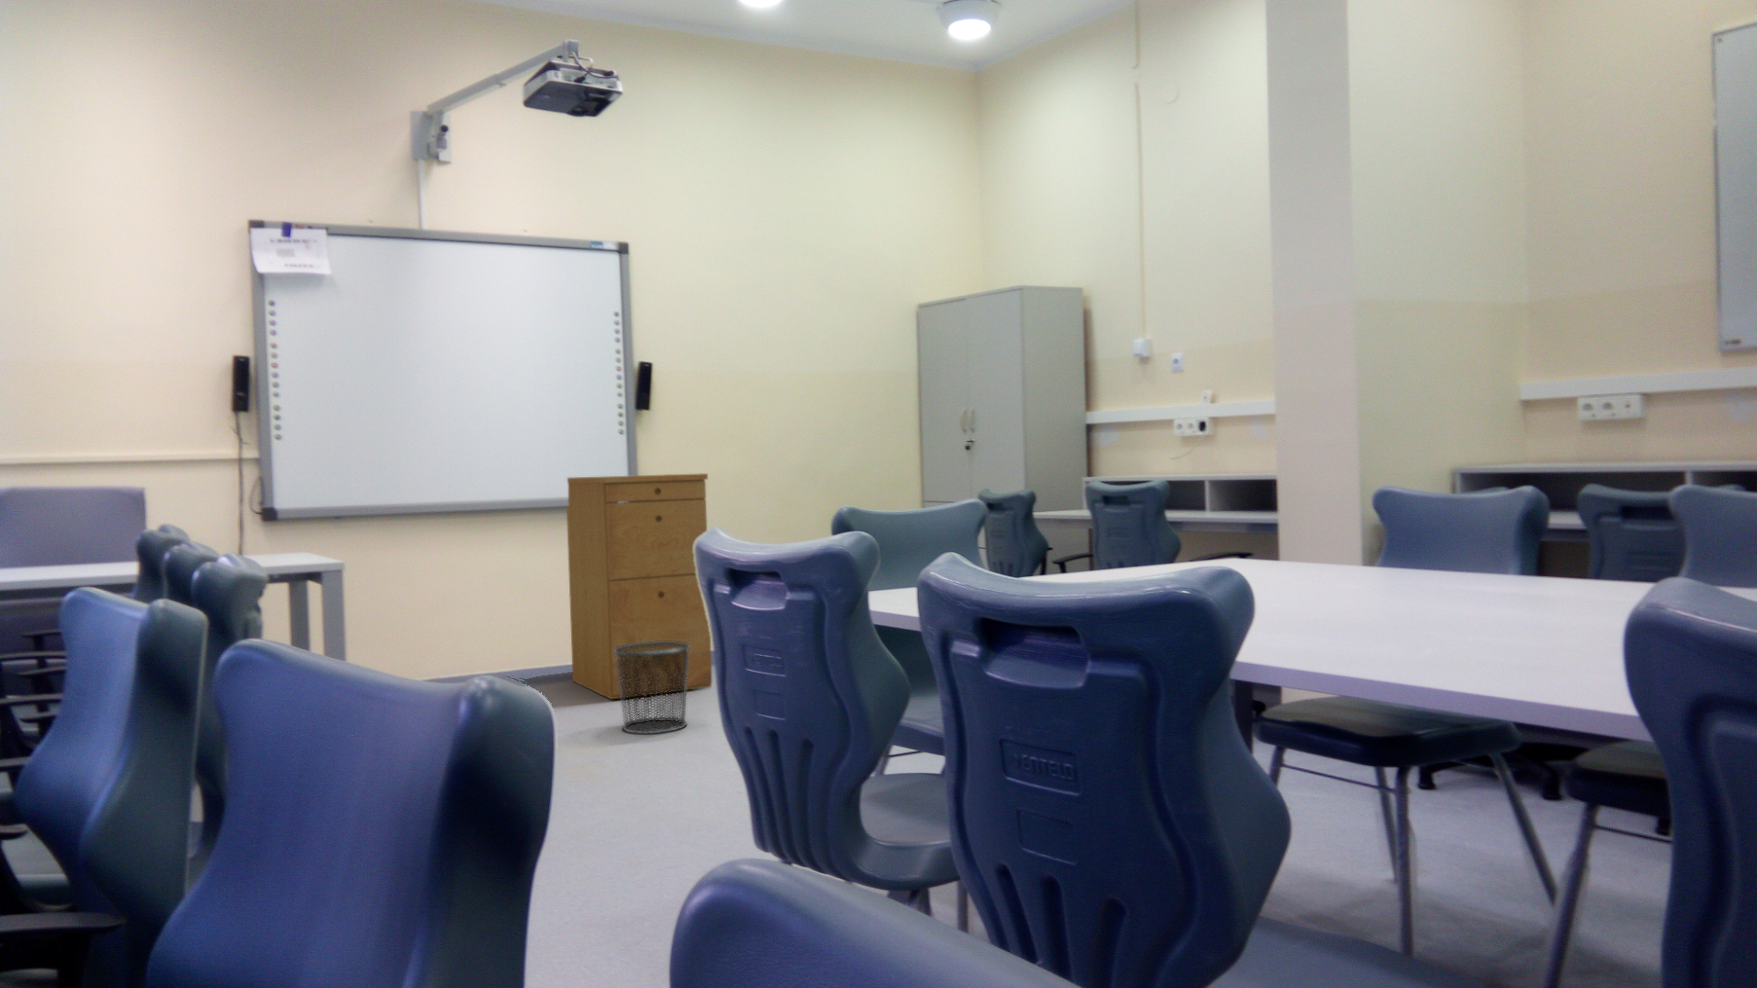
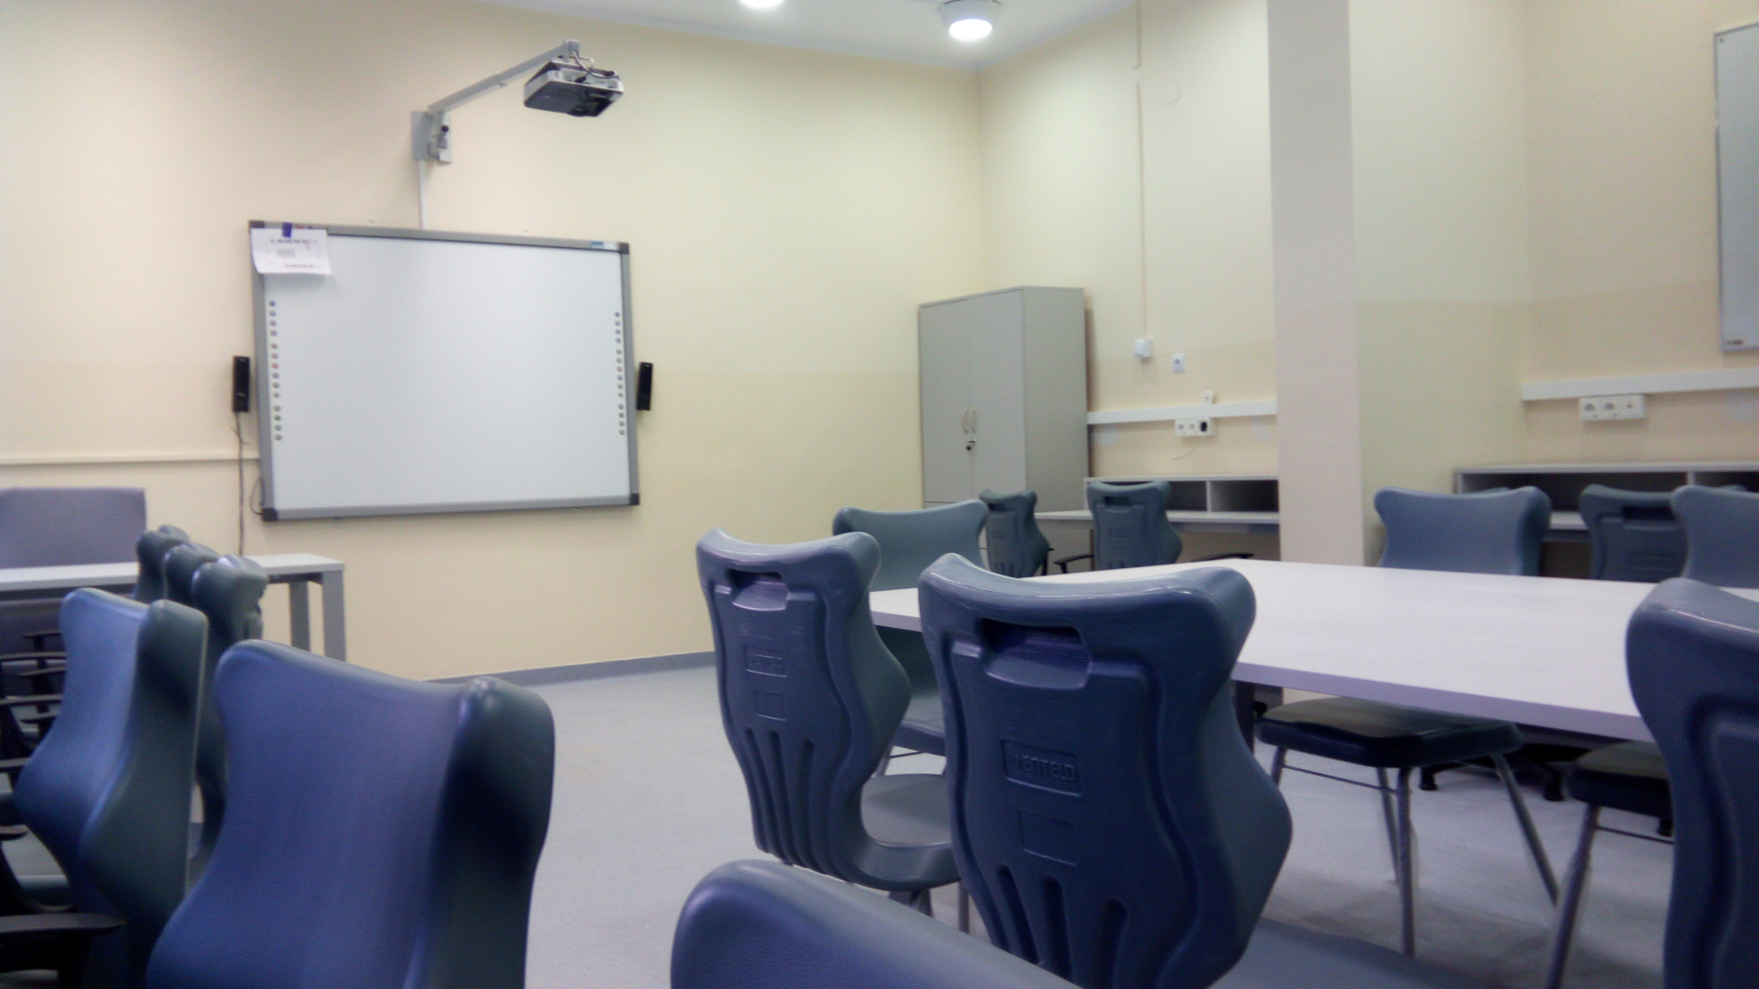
- filing cabinet [566,473,713,700]
- waste bin [614,641,690,735]
